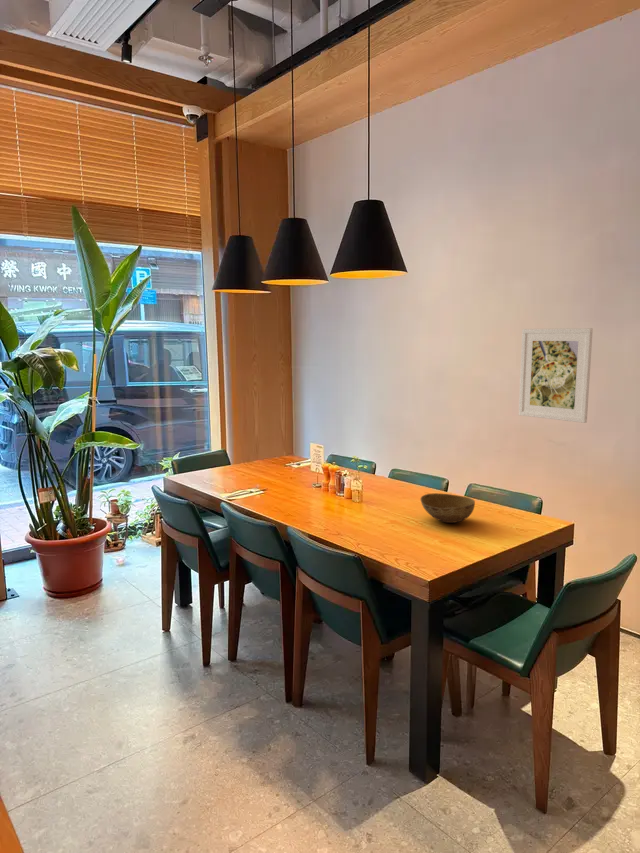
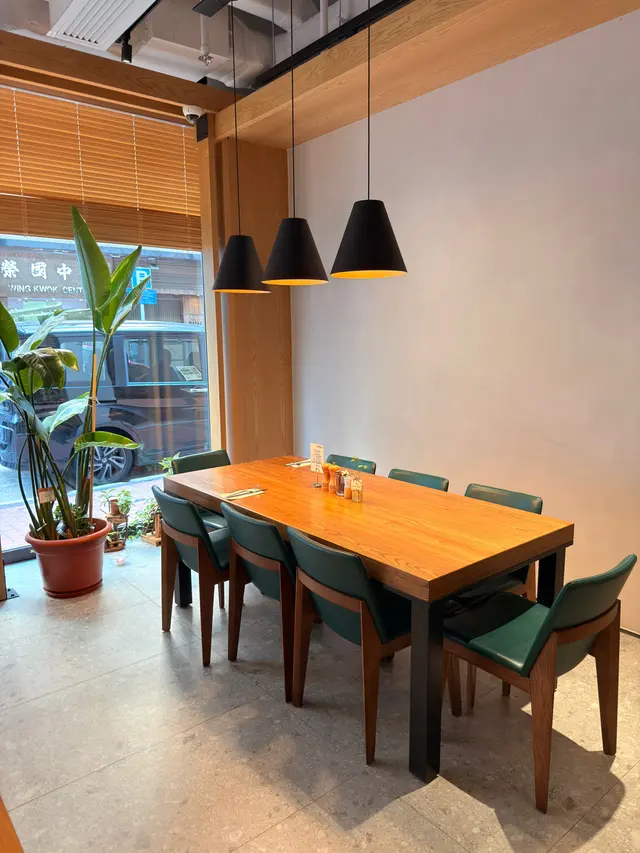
- bowl [420,492,476,524]
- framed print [518,327,594,424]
